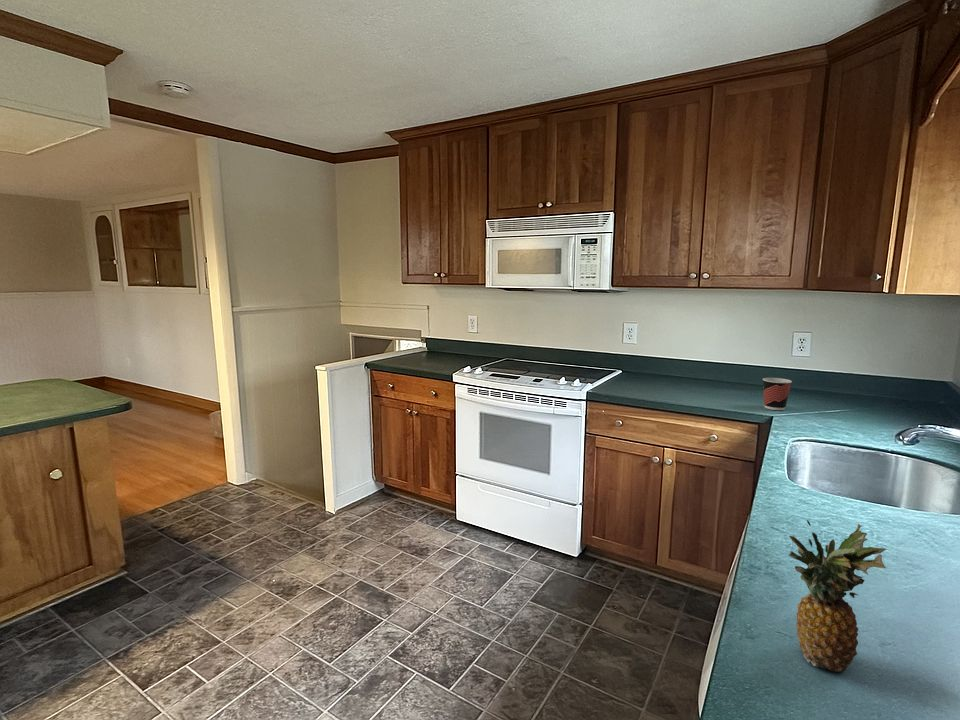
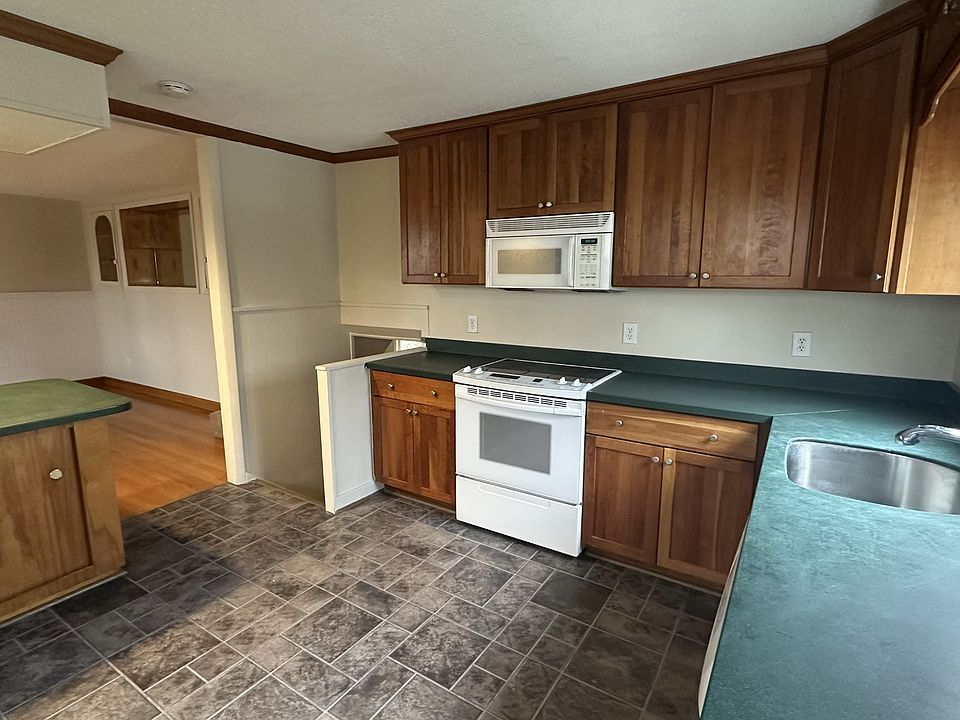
- fruit [787,519,888,673]
- cup [762,377,793,411]
